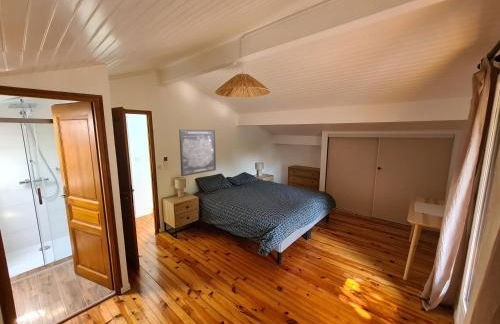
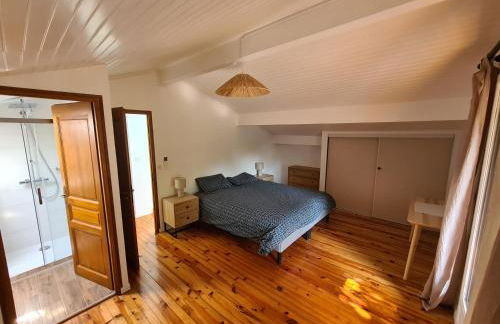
- wall art [178,128,217,177]
